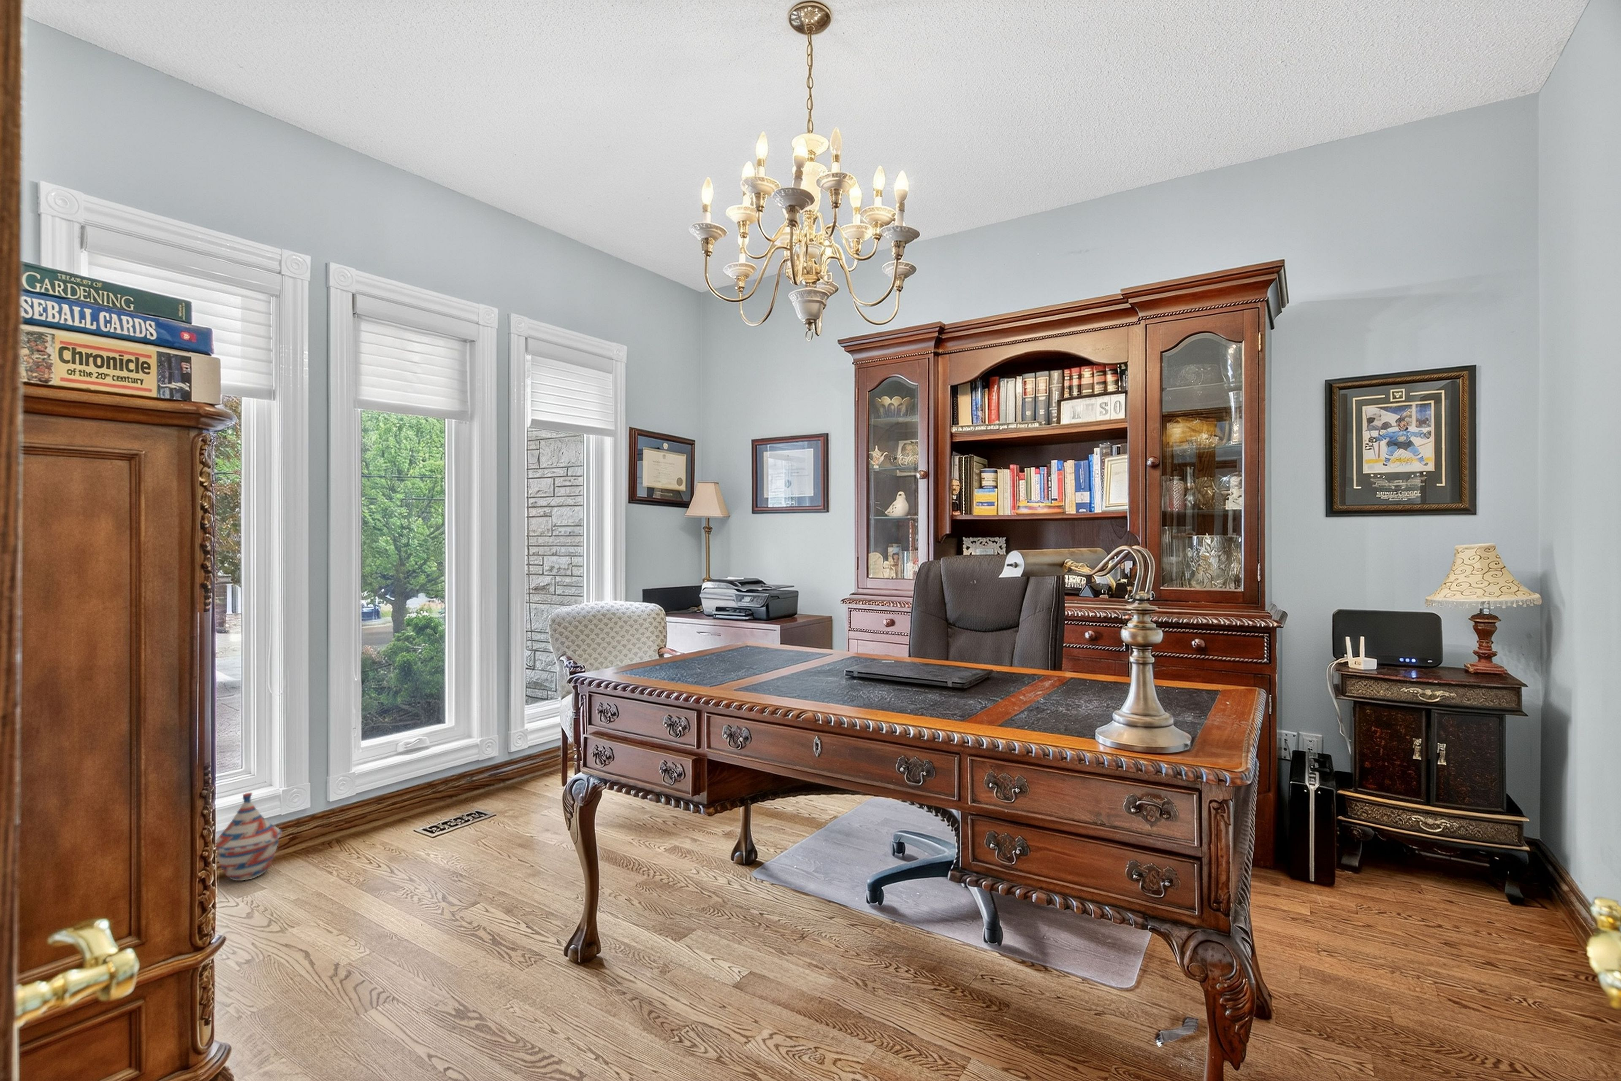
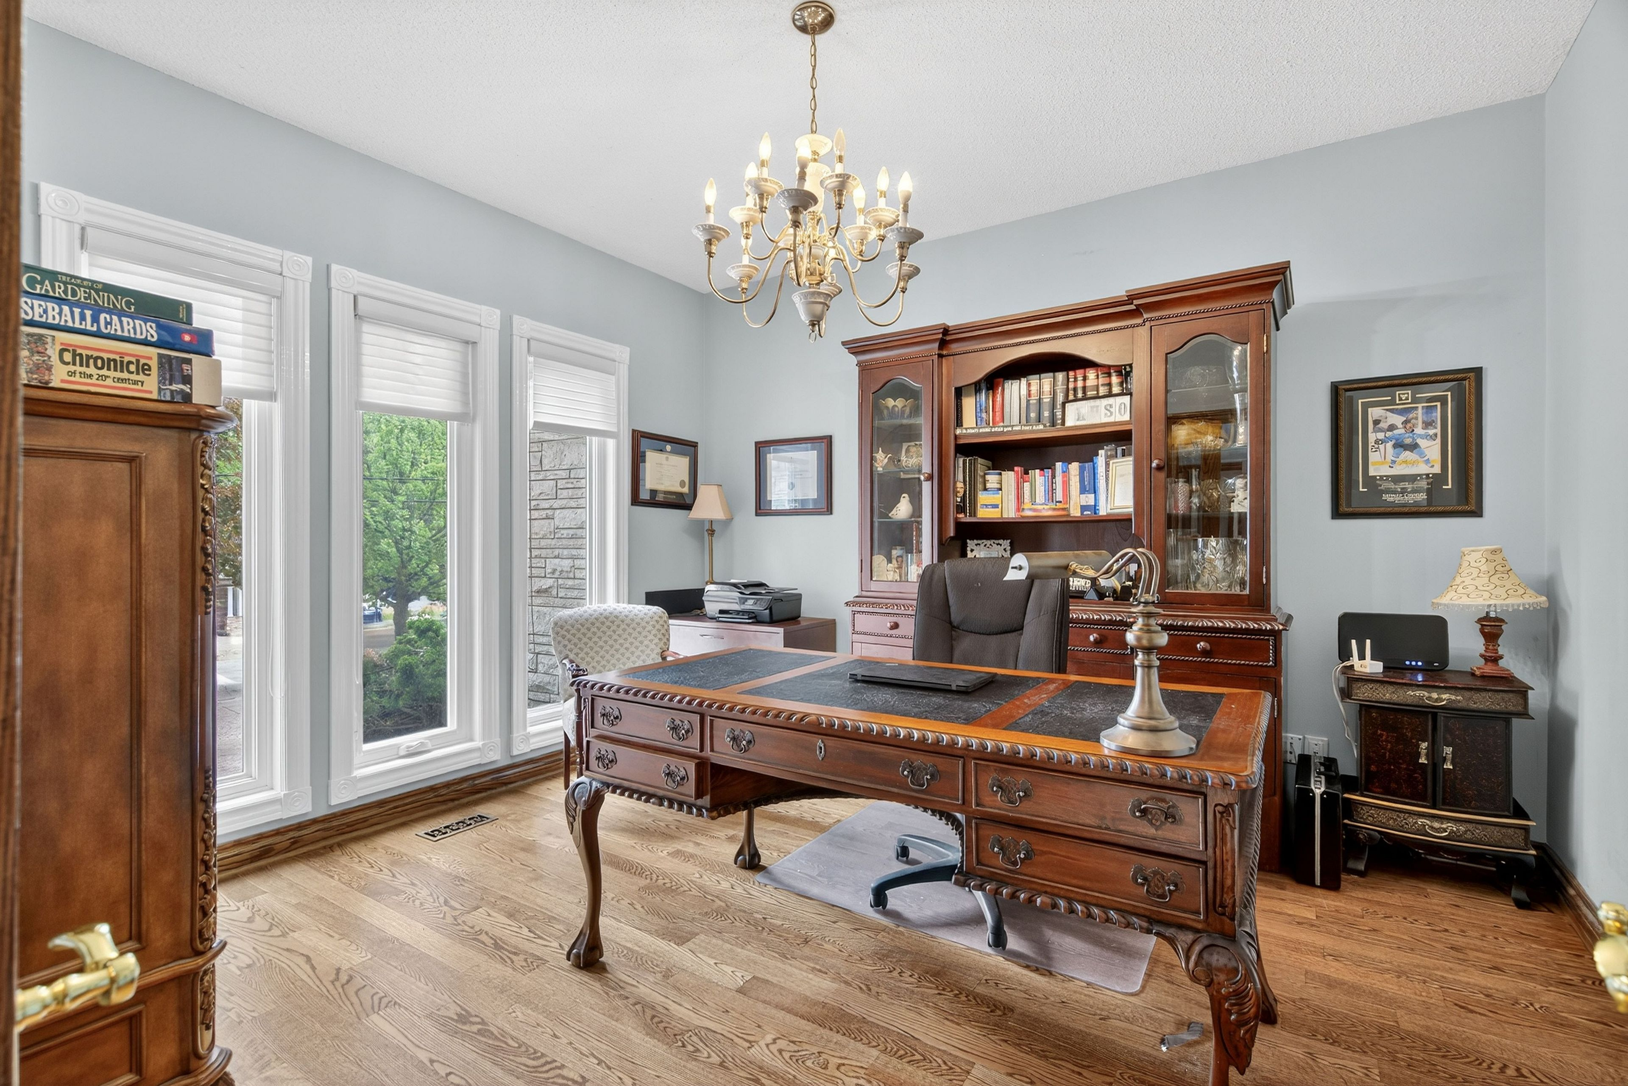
- woven basket [216,793,282,881]
